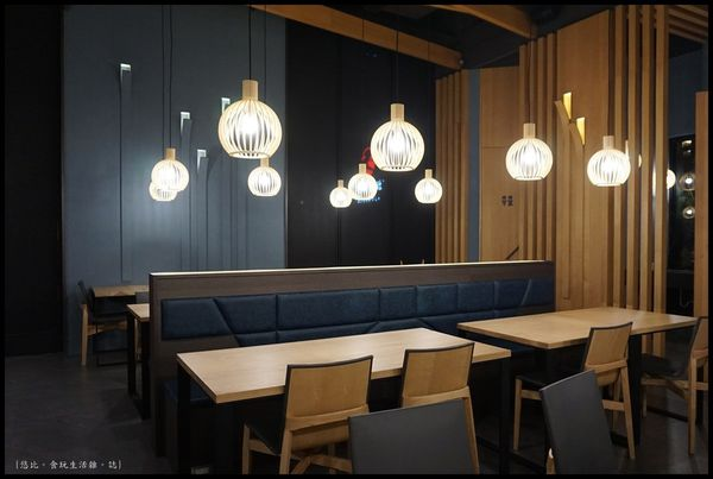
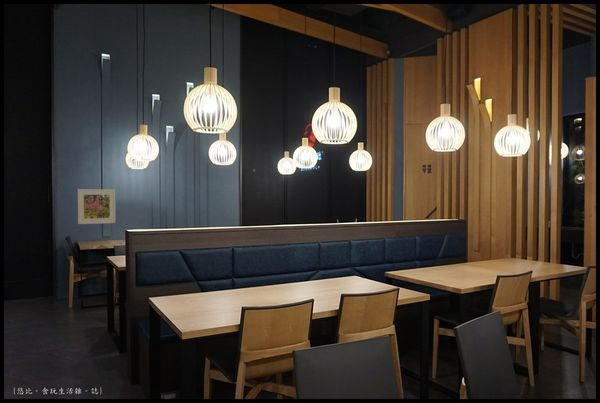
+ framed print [77,188,116,225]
